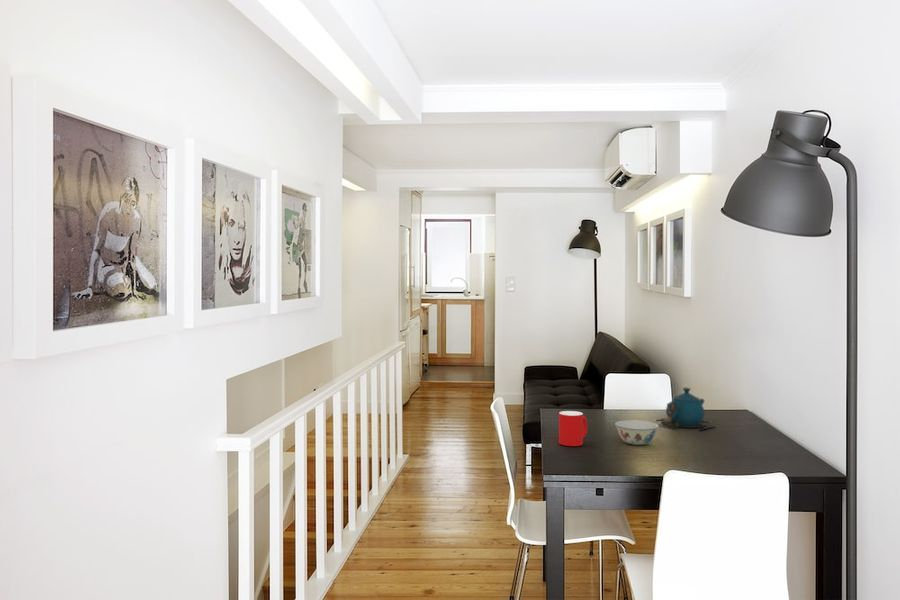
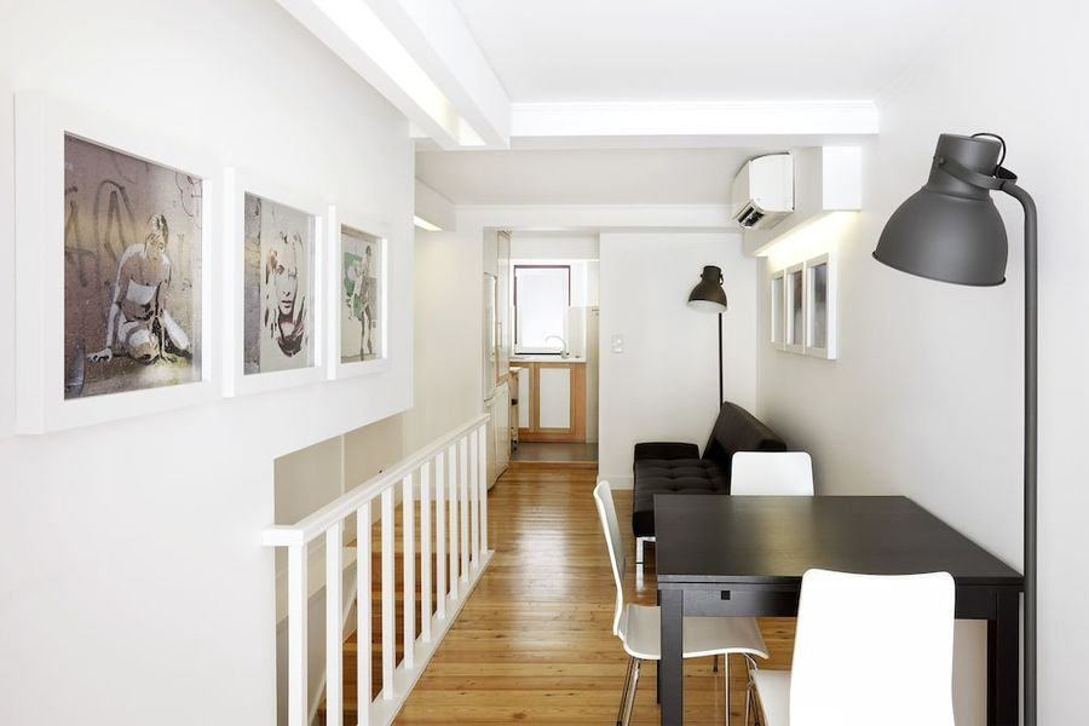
- chinaware [614,419,659,446]
- cup [558,410,588,447]
- teapot [657,387,716,431]
